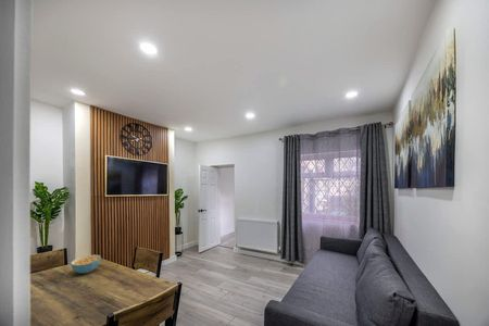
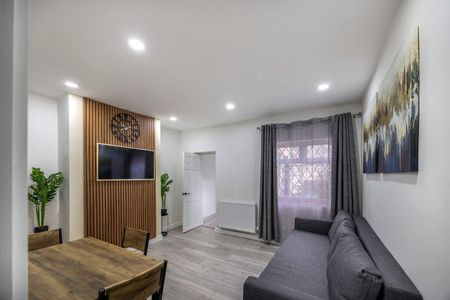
- cereal bowl [71,253,102,275]
